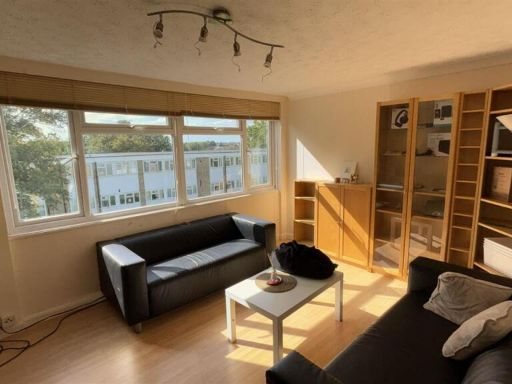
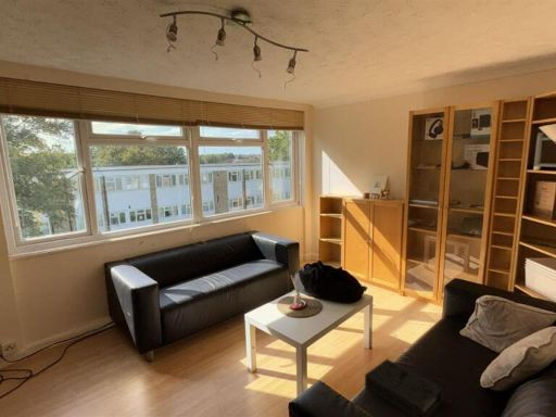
+ book [364,358,444,417]
